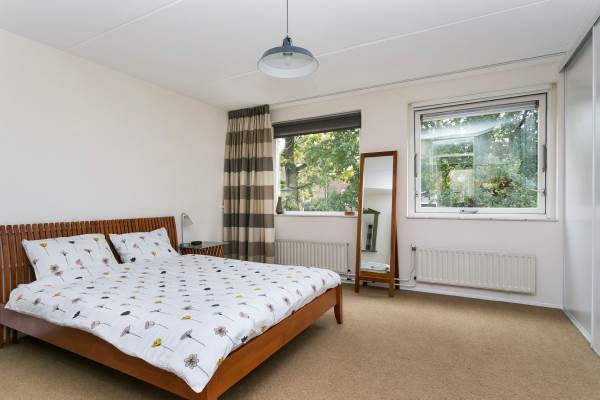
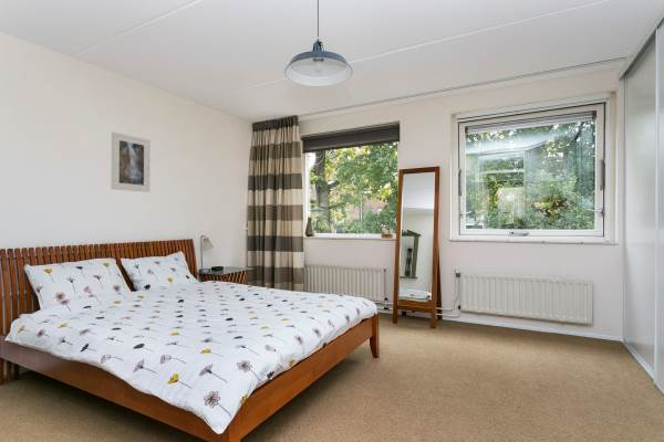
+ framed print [110,131,152,193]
